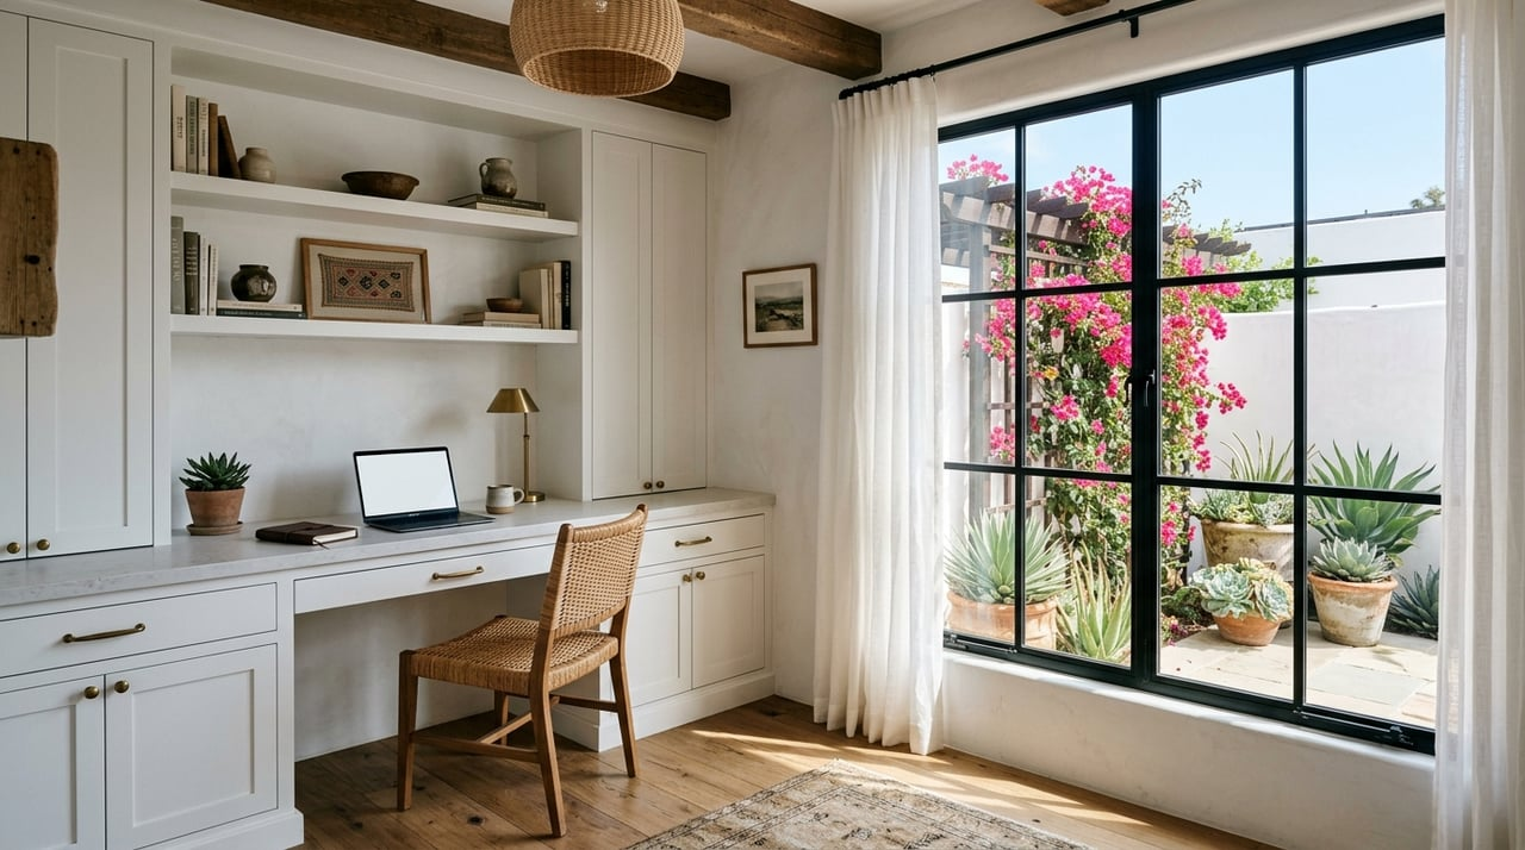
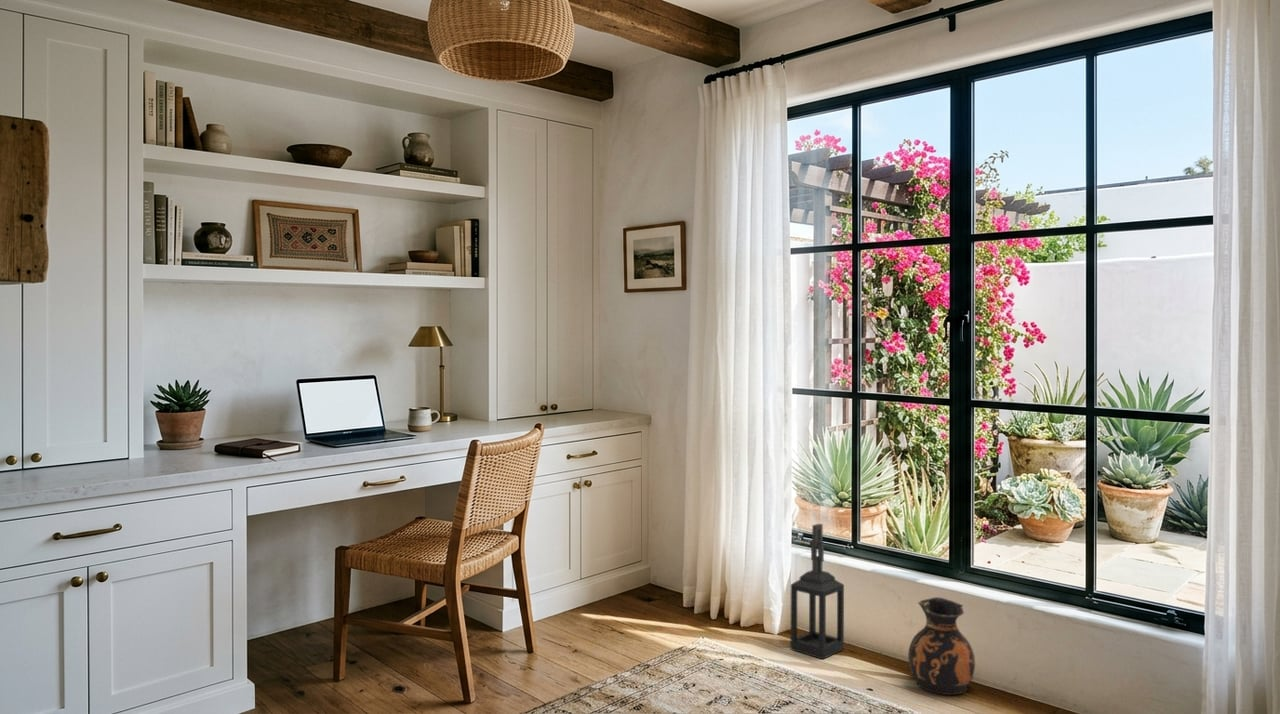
+ ceramic jug [907,596,976,696]
+ lantern [790,523,845,660]
